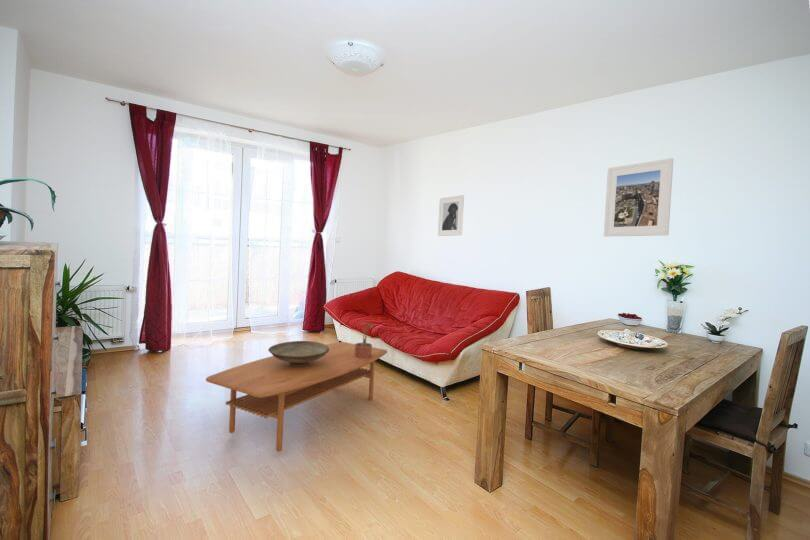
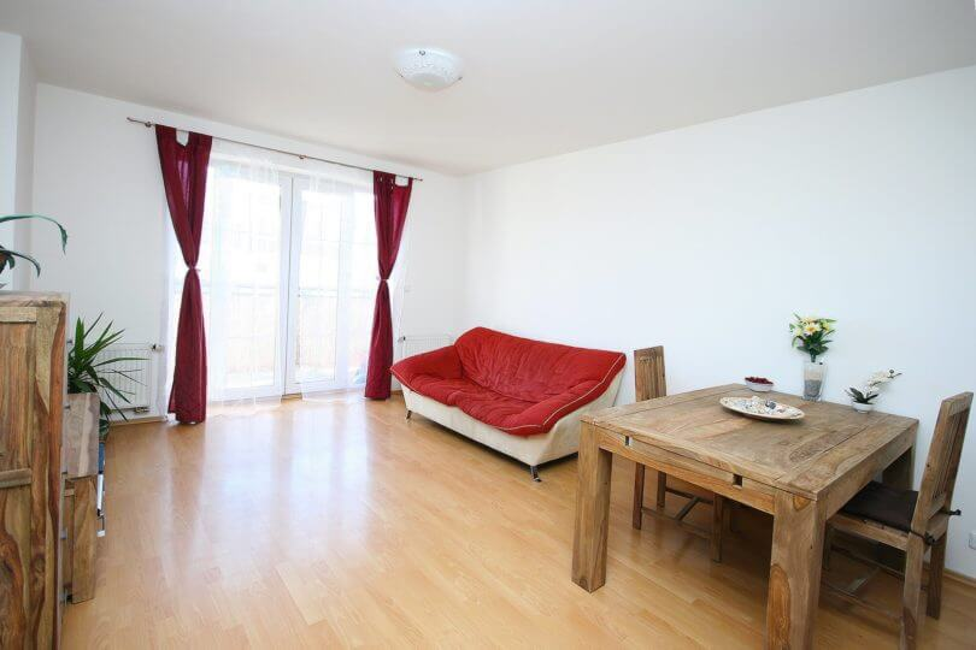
- potted plant [354,322,373,358]
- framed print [603,157,674,238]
- decorative bowl [267,340,329,366]
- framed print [437,194,465,237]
- coffee table [205,341,388,453]
